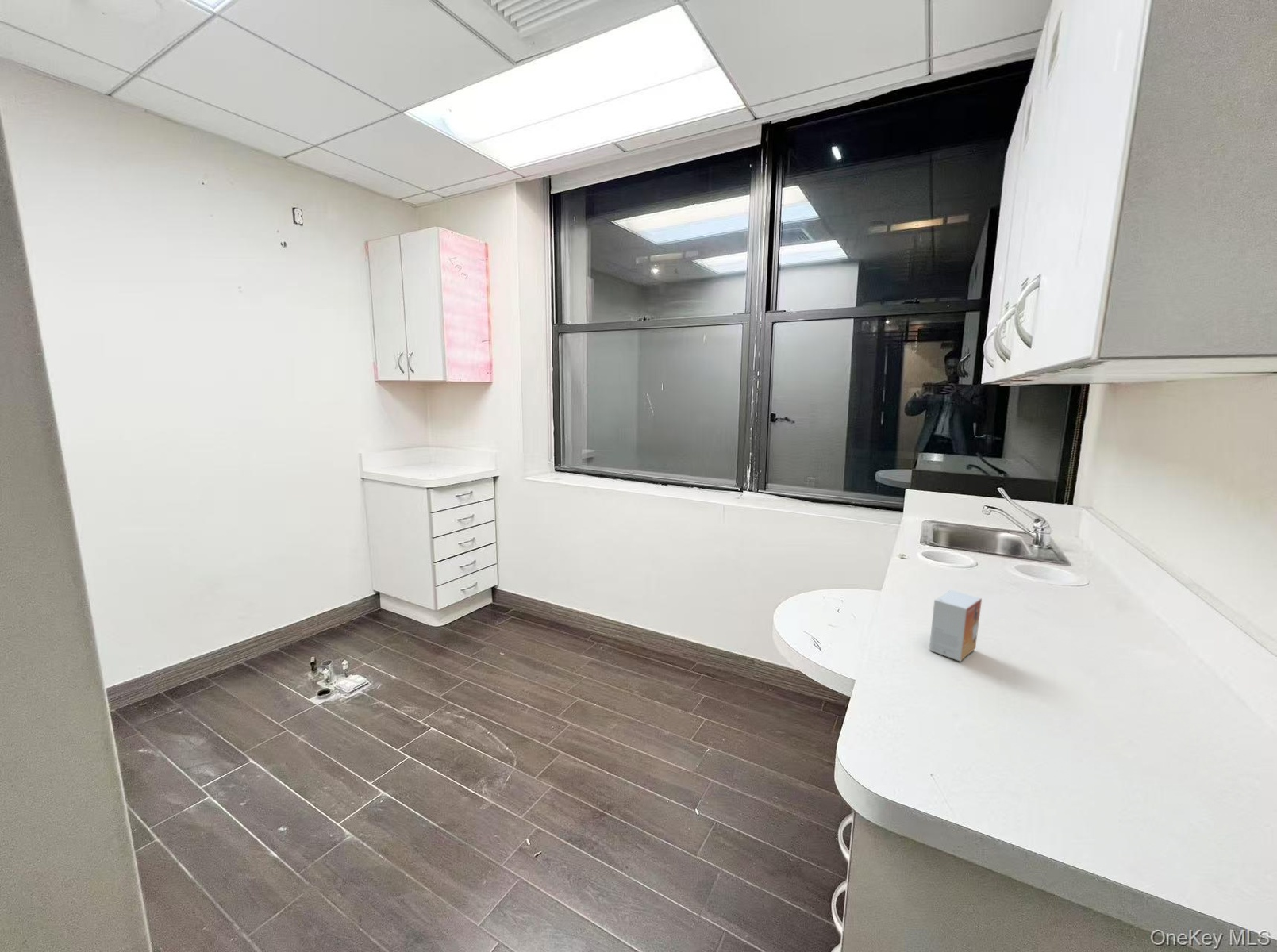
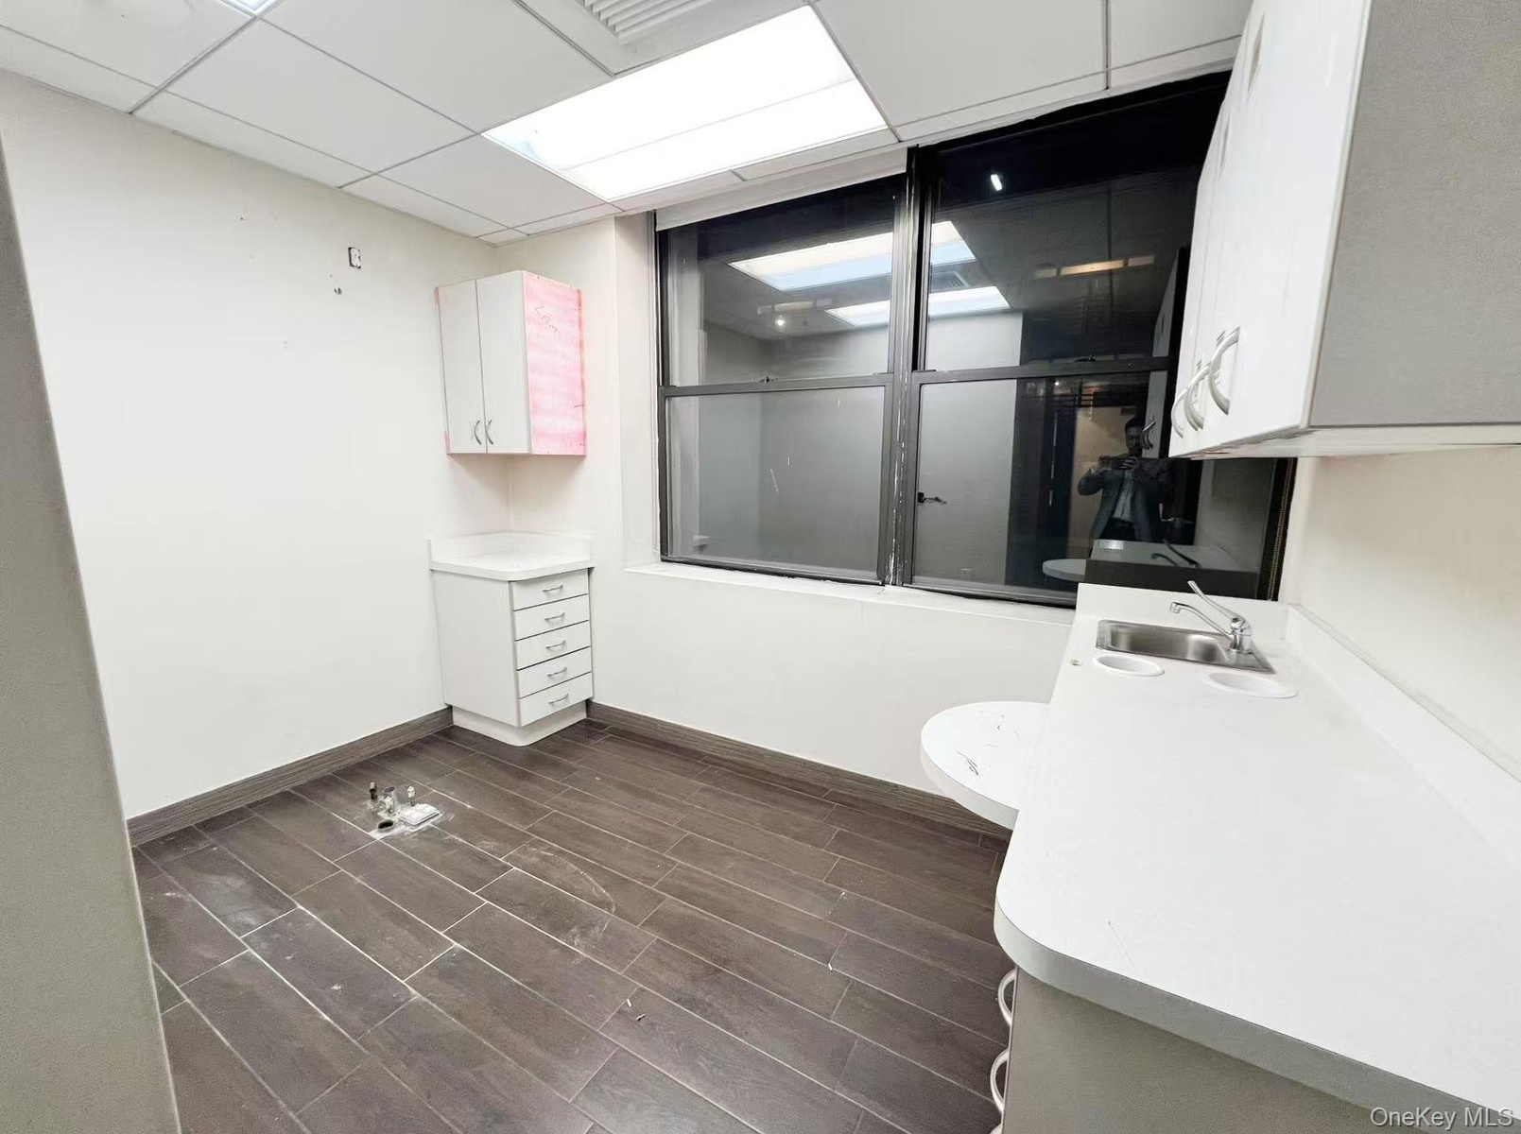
- small box [929,589,983,662]
